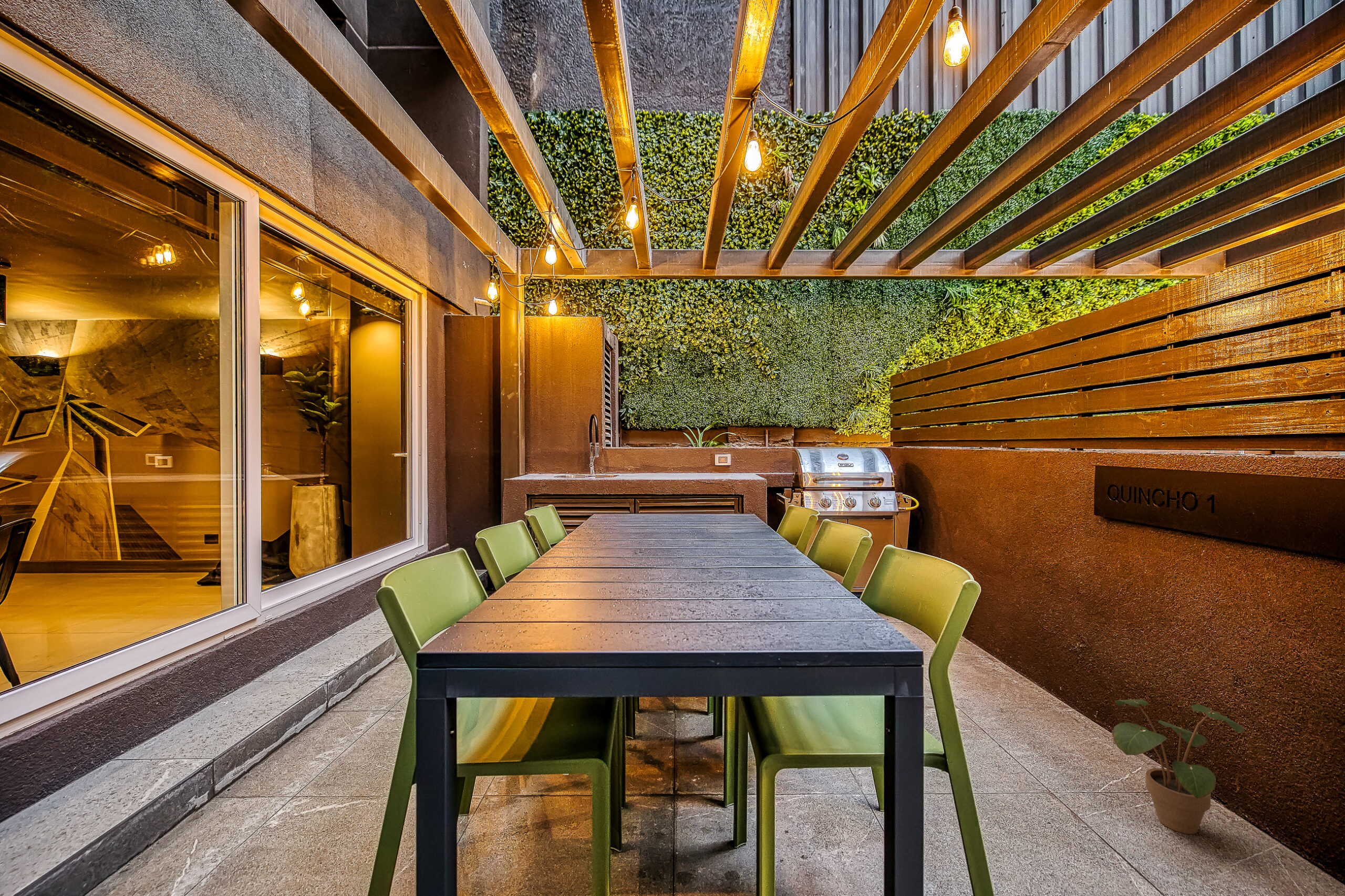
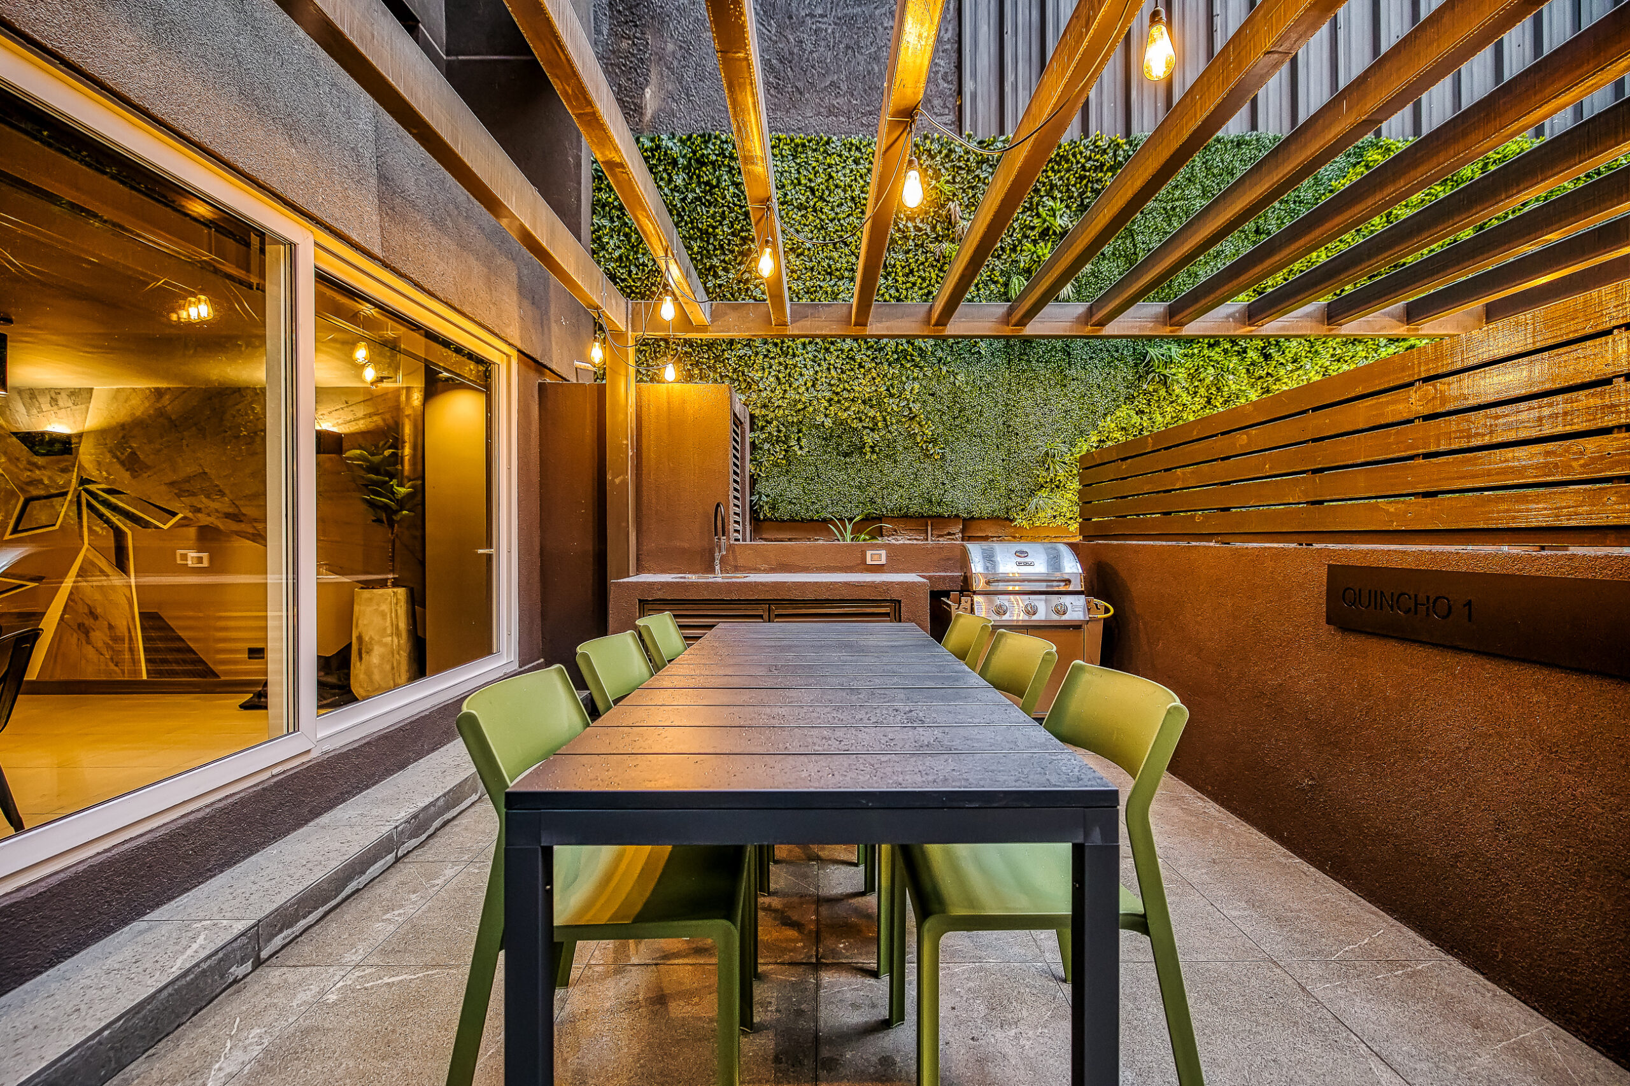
- potted plant [1111,699,1245,835]
